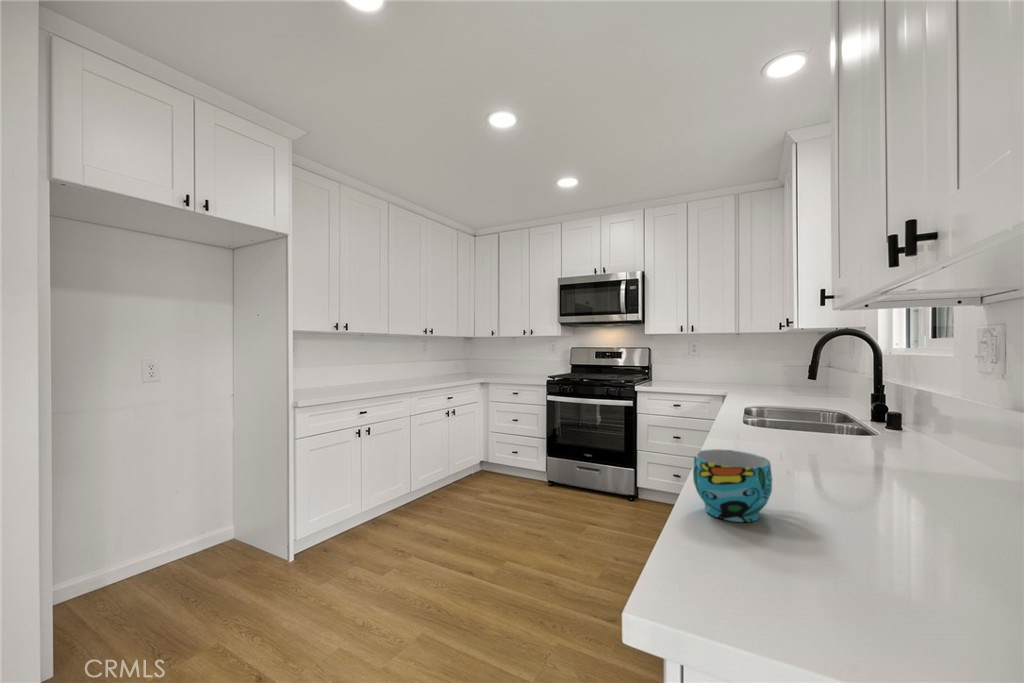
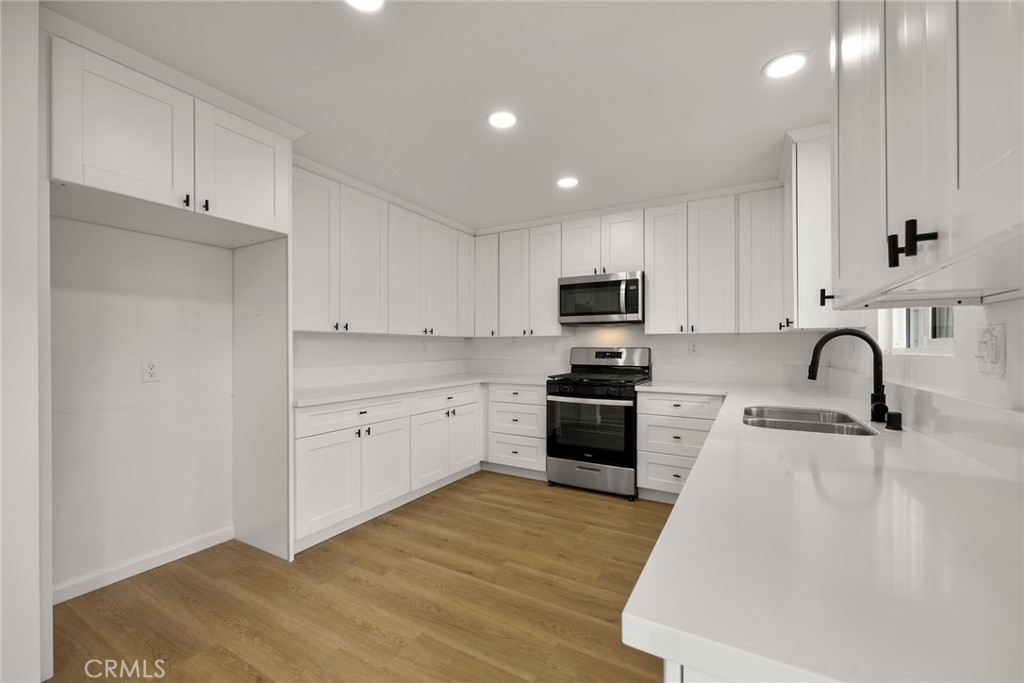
- cup [692,448,773,523]
